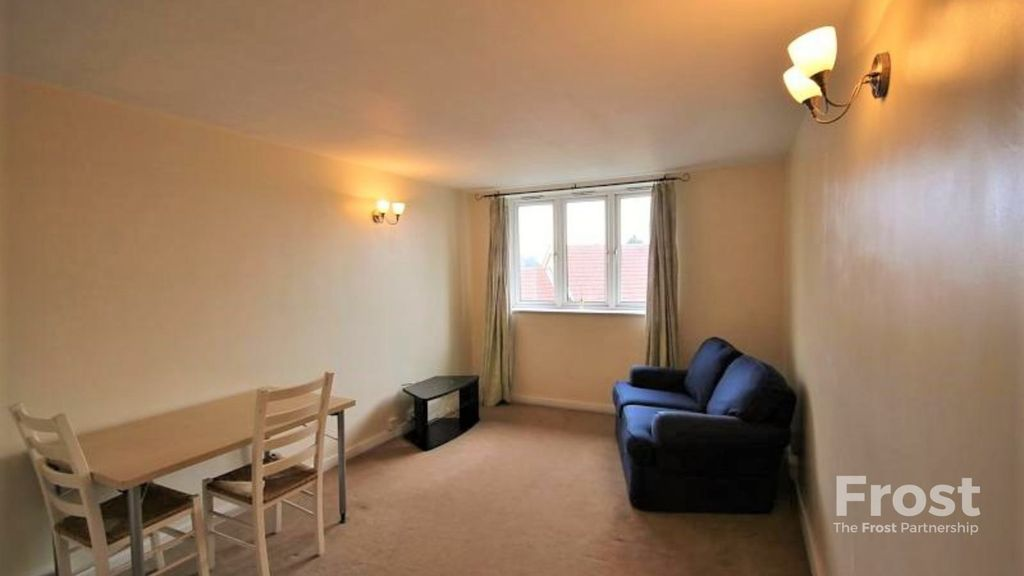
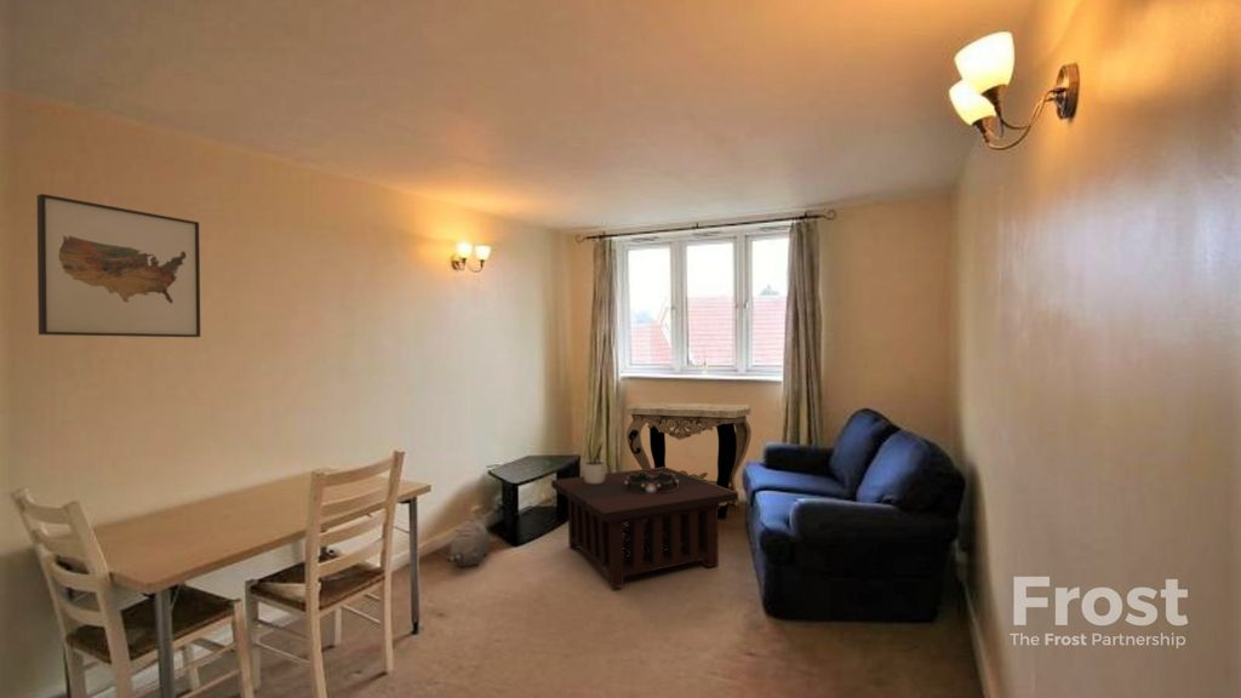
+ decorative bowl [624,471,679,493]
+ wall art [36,193,201,338]
+ console table [625,401,753,519]
+ potted plant [582,430,607,484]
+ plush toy [445,517,491,567]
+ coffee table [550,467,739,589]
